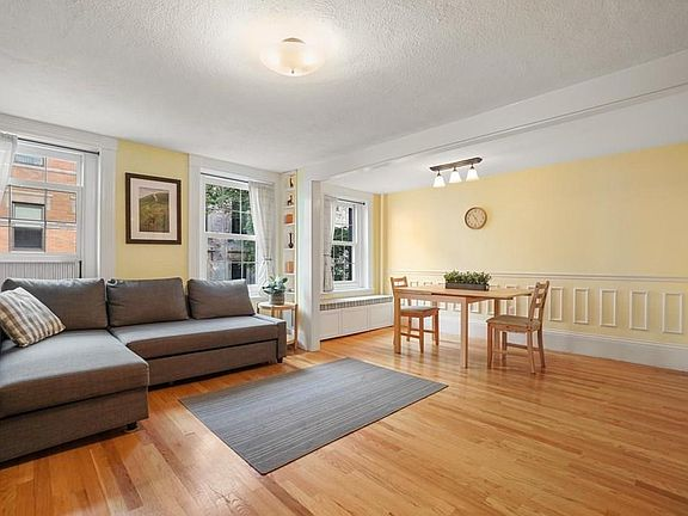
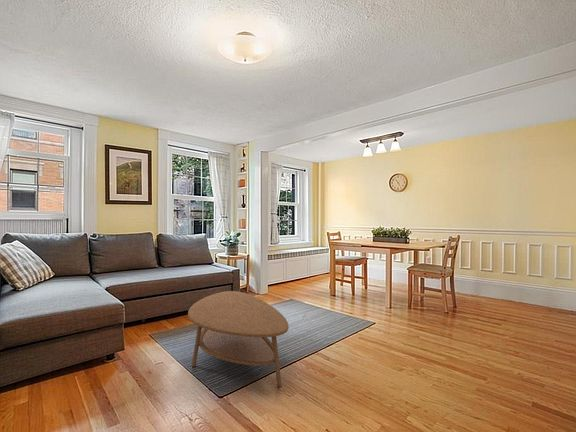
+ coffee table [187,290,290,388]
